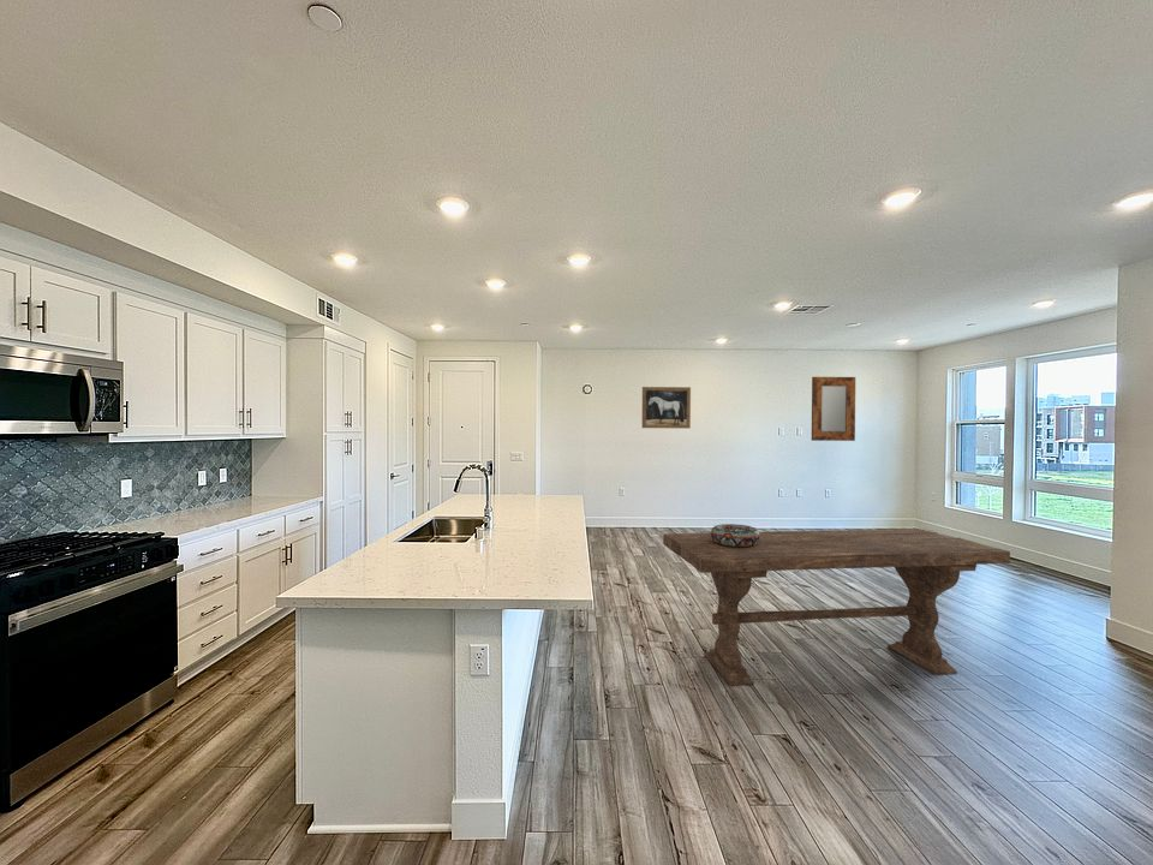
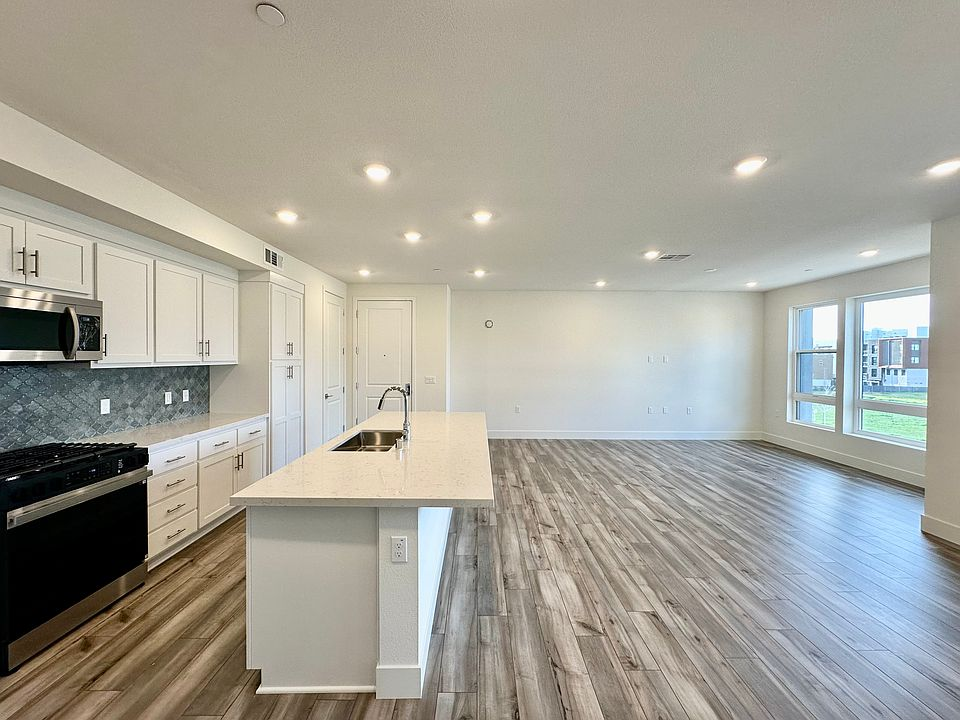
- wall art [641,386,692,430]
- home mirror [811,376,856,442]
- decorative bowl [710,523,760,547]
- dining table [662,527,1011,686]
